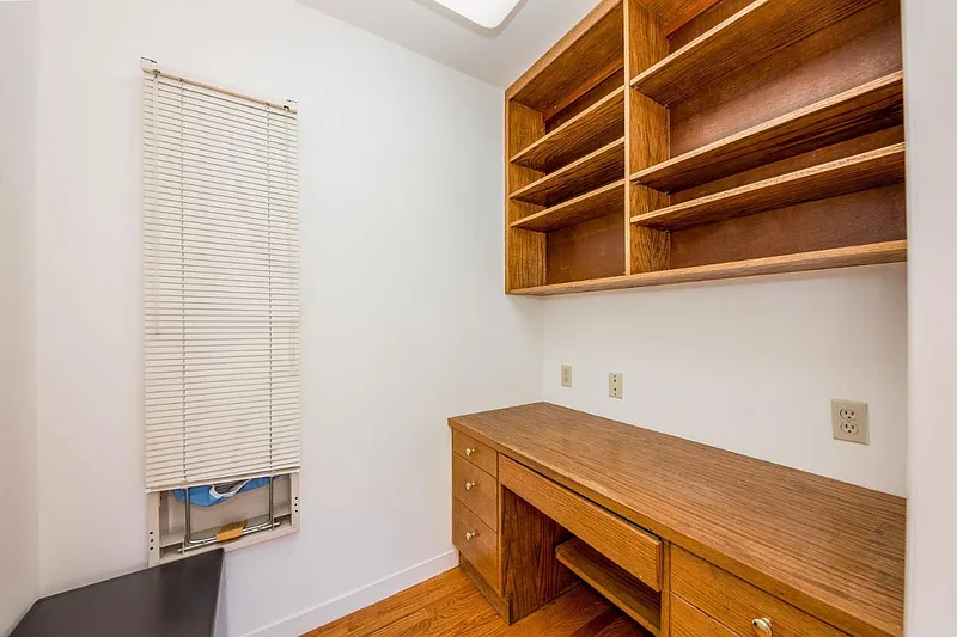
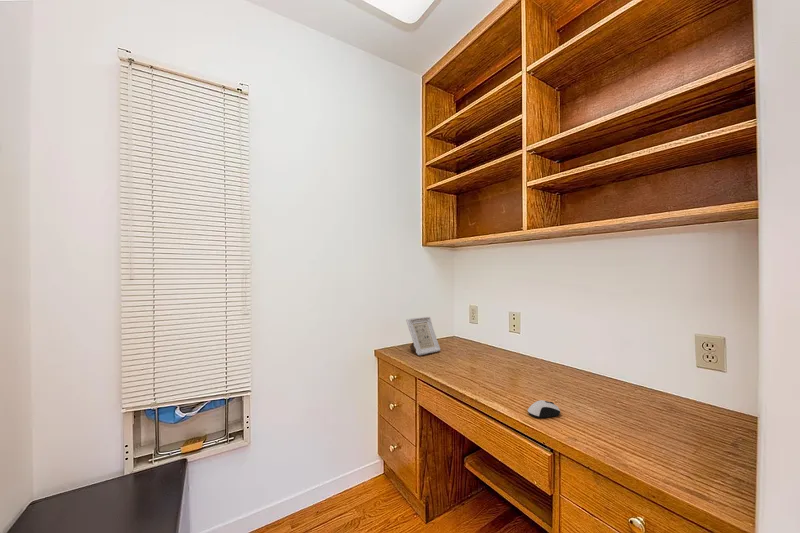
+ picture frame [405,316,441,356]
+ computer mouse [527,399,561,419]
